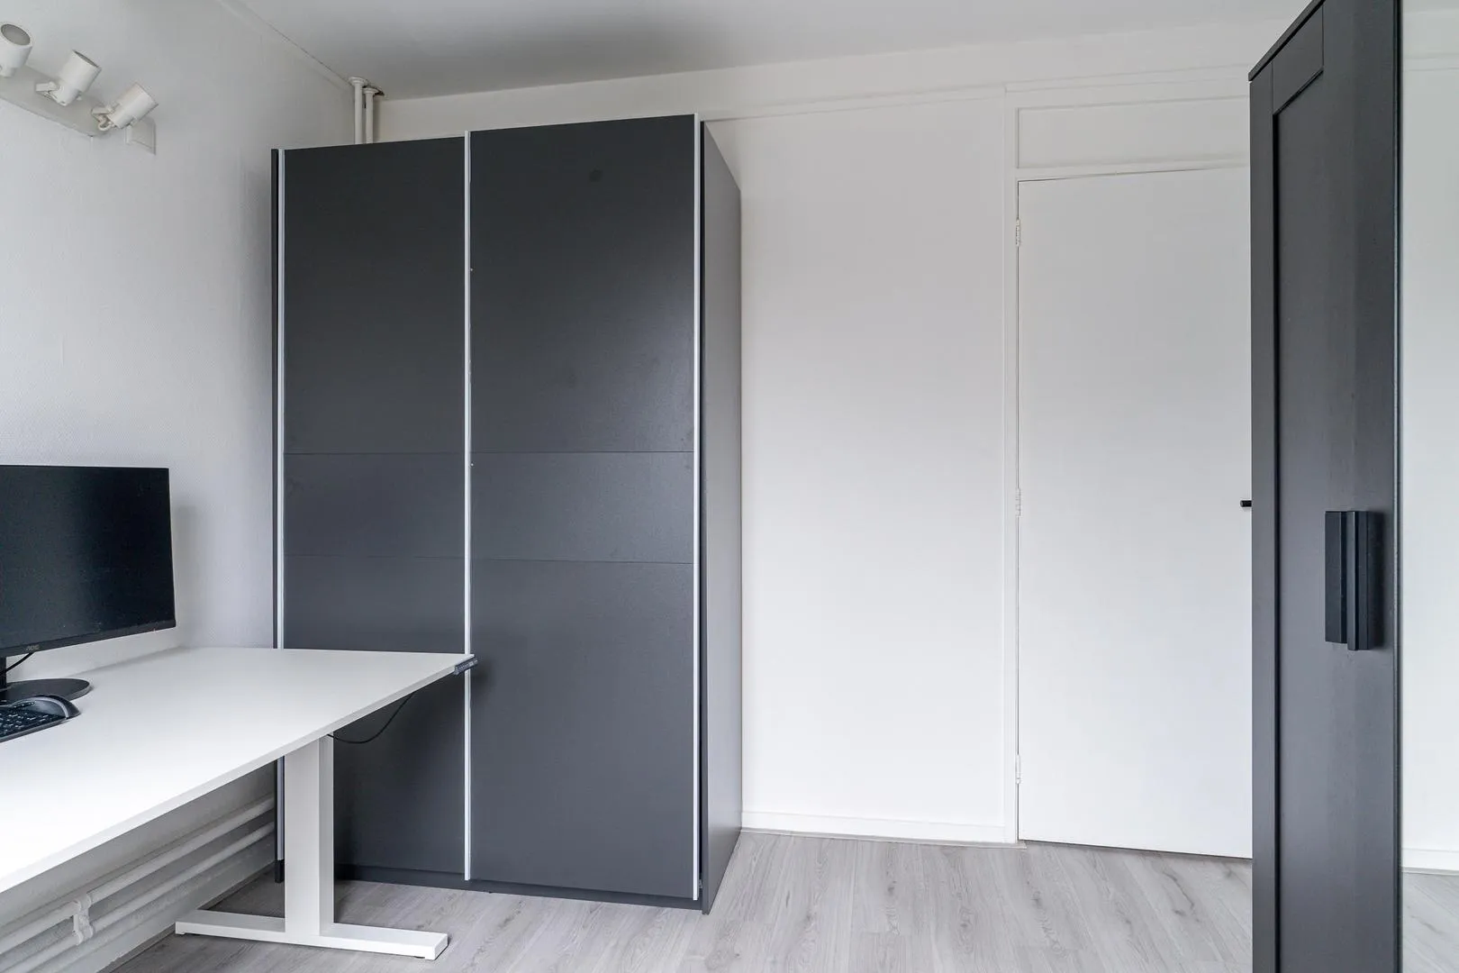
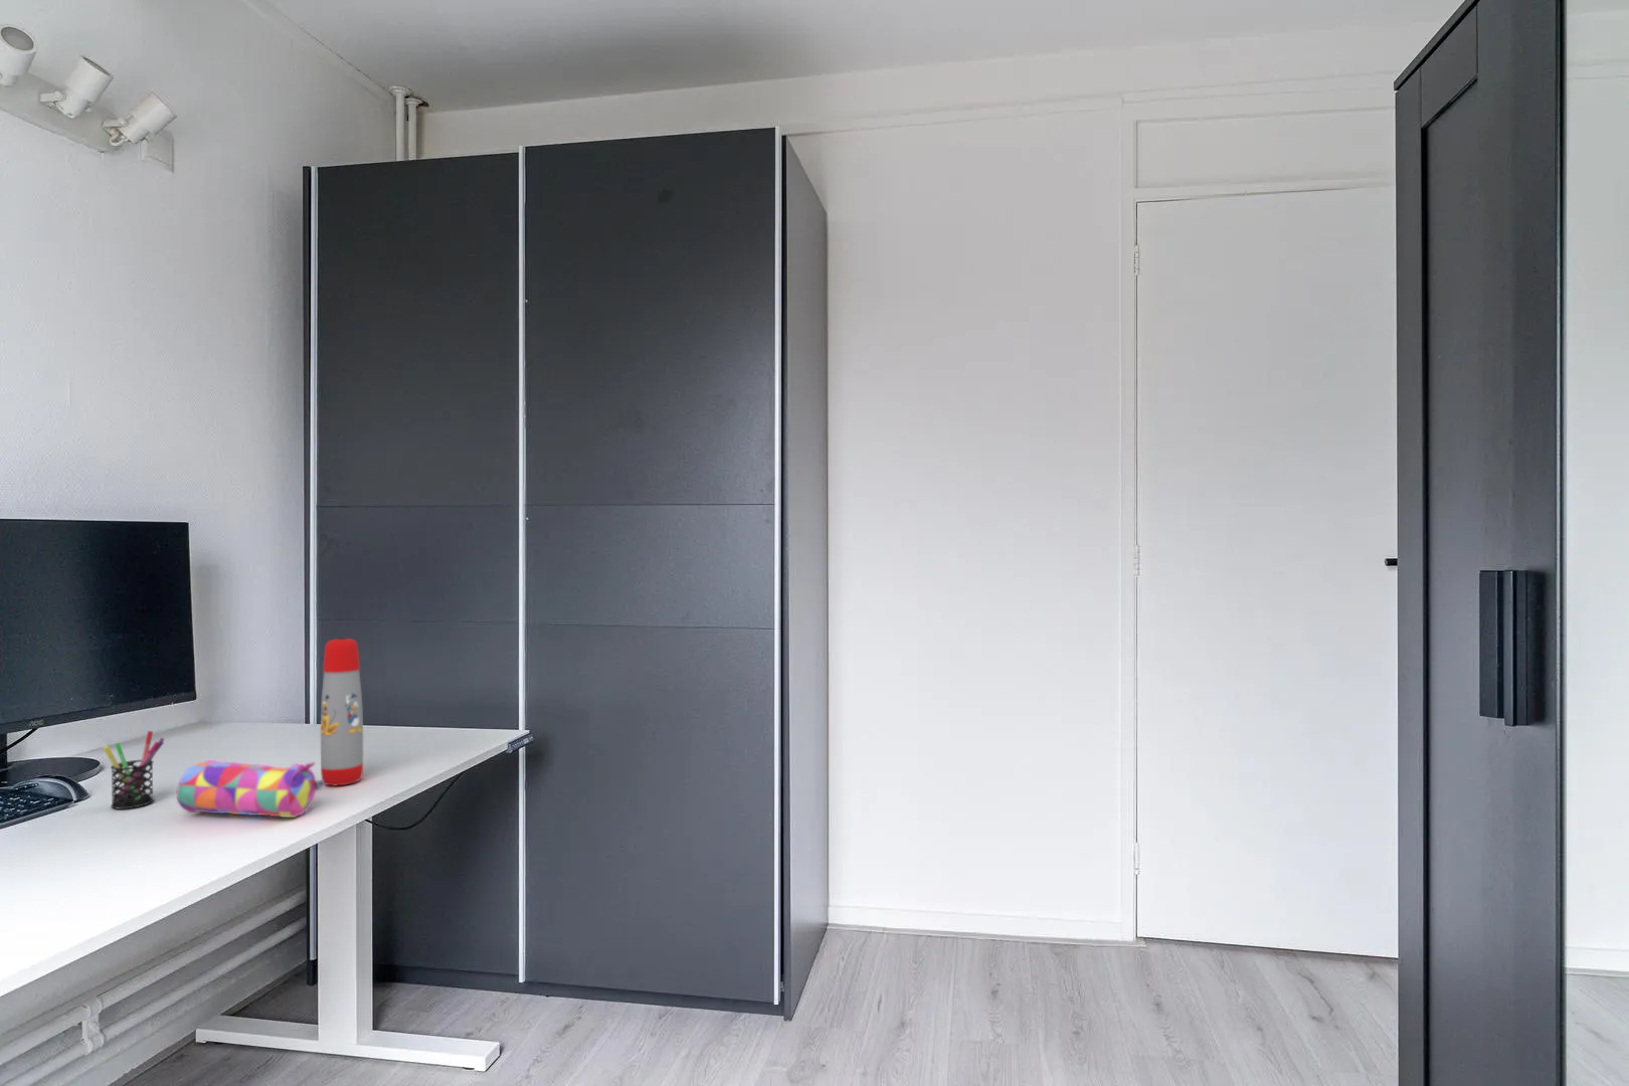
+ water bottle [320,638,364,787]
+ pencil case [175,759,324,818]
+ pen holder [103,730,166,811]
